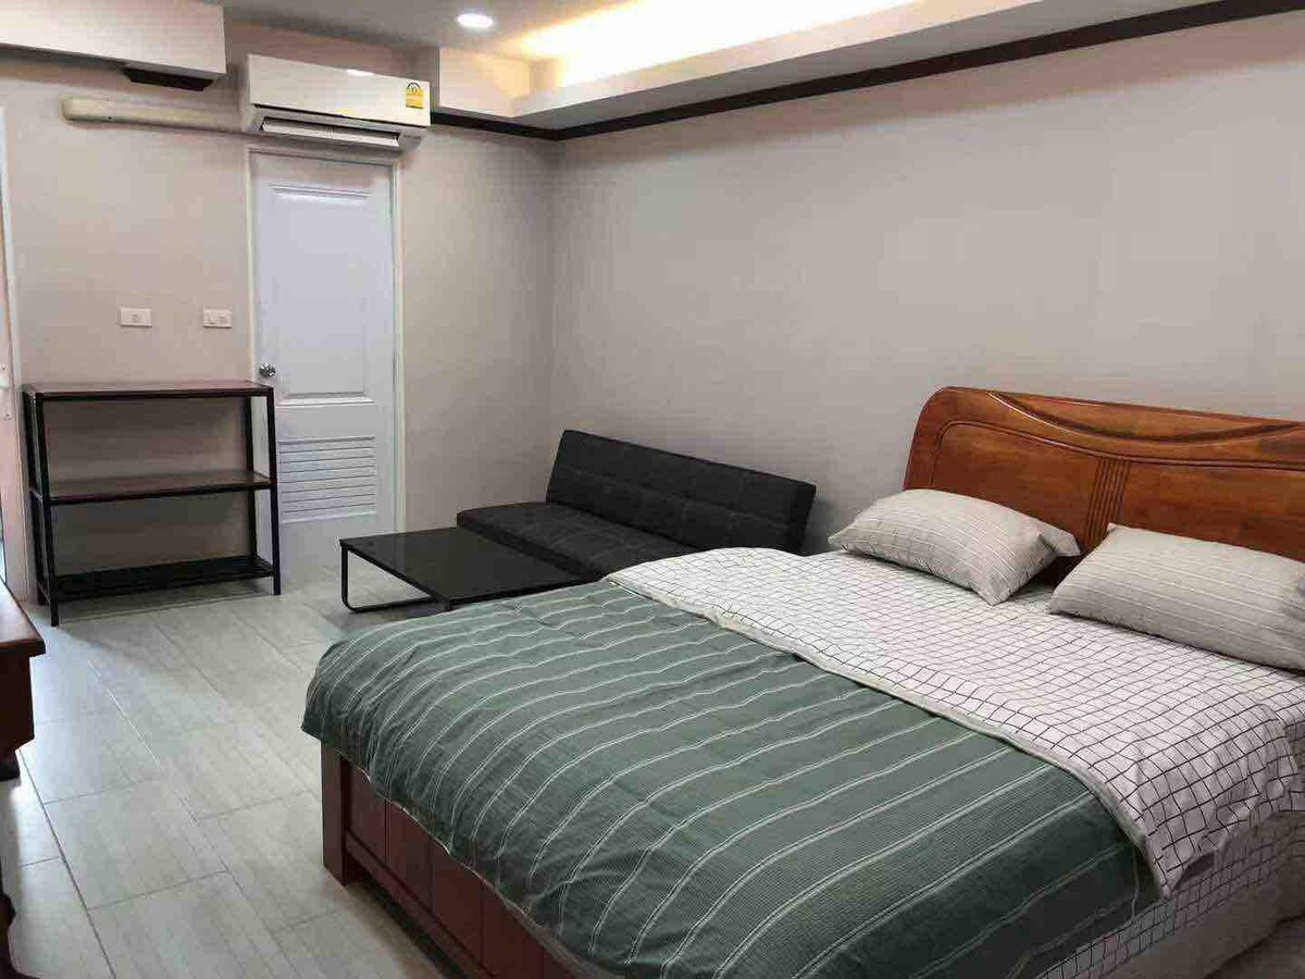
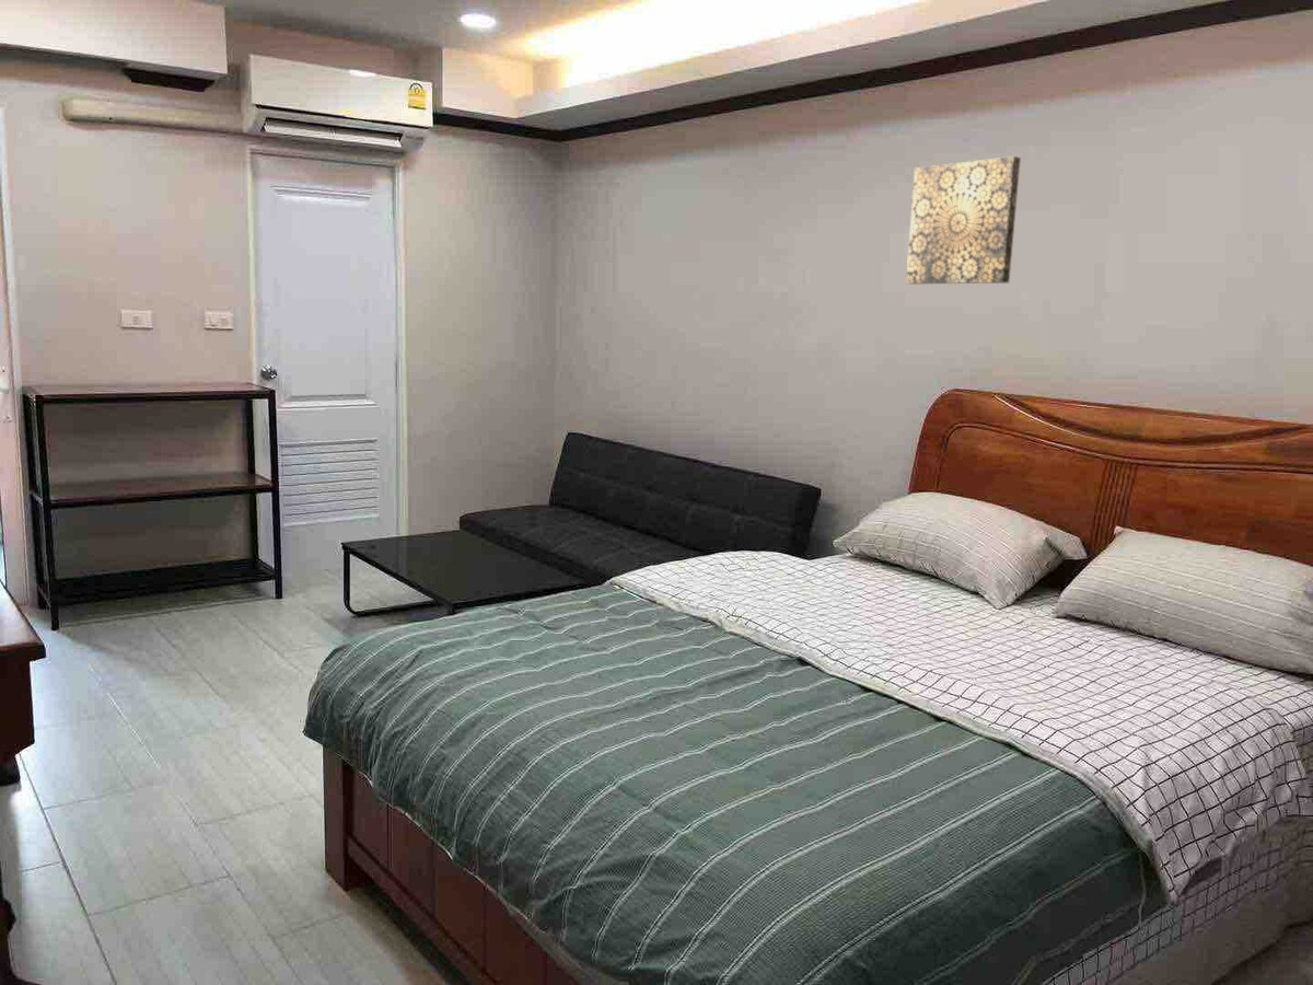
+ wall art [905,155,1022,285]
